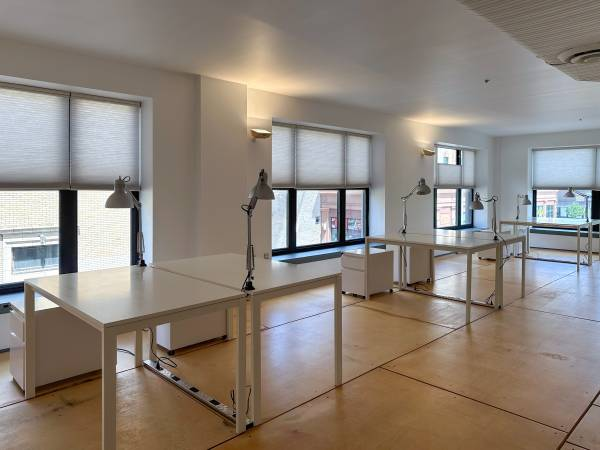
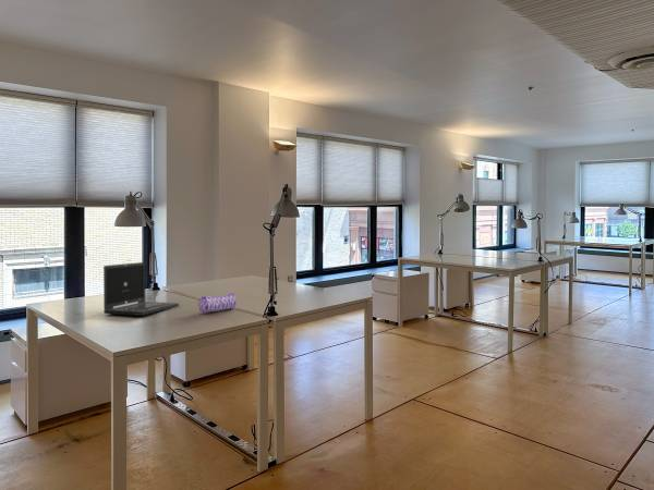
+ pencil case [197,292,238,314]
+ laptop [102,261,180,317]
